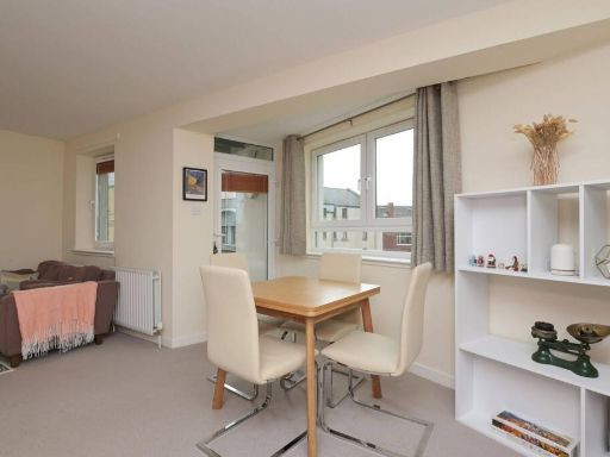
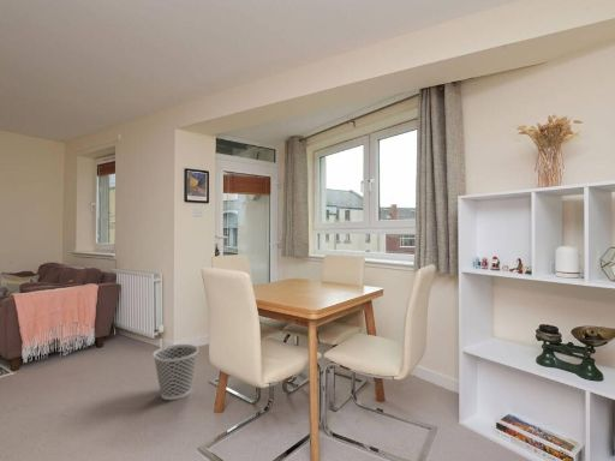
+ wastebasket [151,343,199,401]
